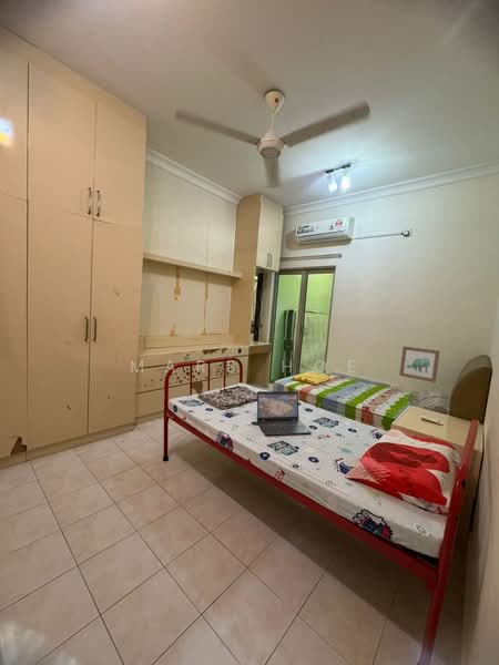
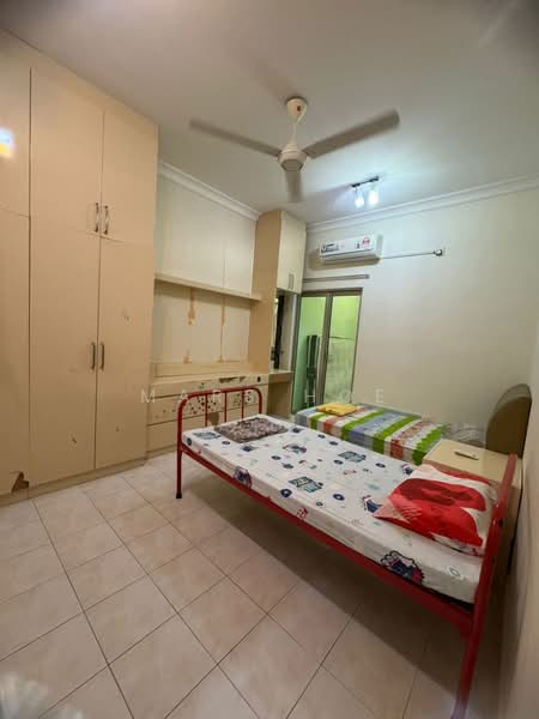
- laptop [256,390,313,436]
- wall art [398,346,441,383]
